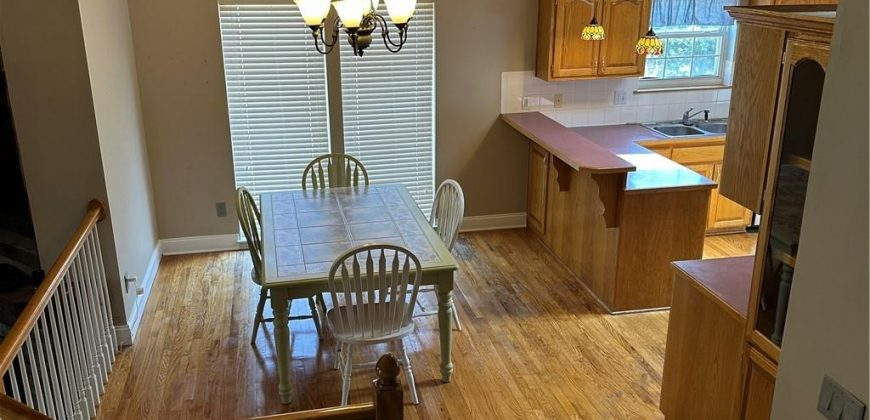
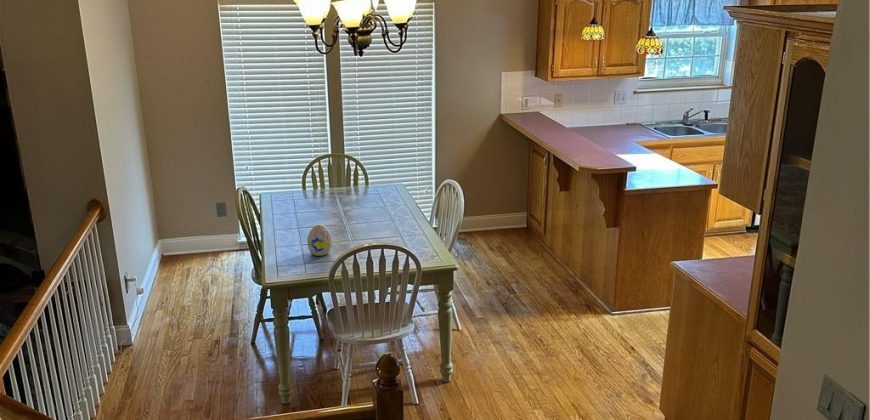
+ decorative egg [306,223,333,257]
